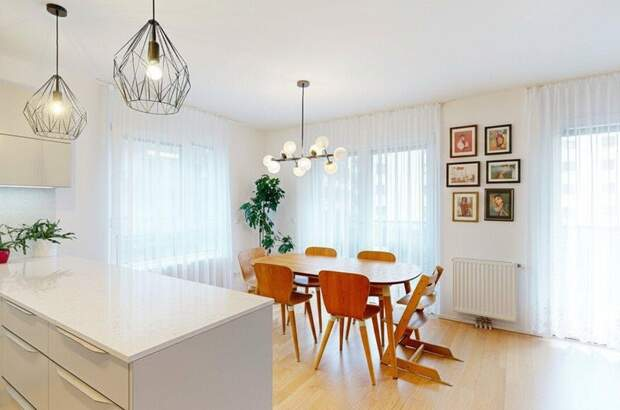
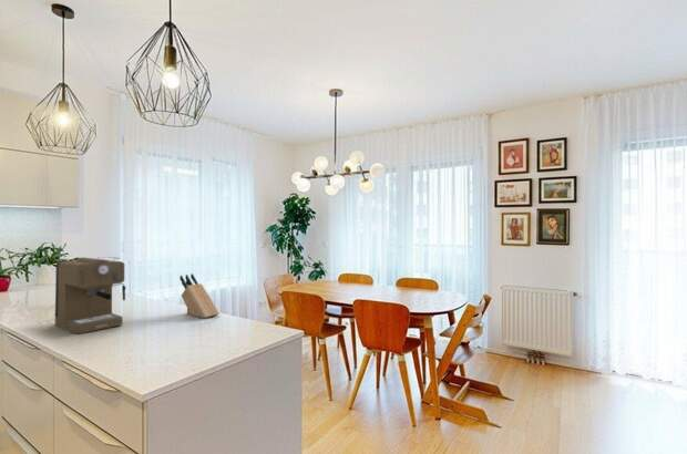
+ knife block [178,272,221,319]
+ coffee maker [54,256,127,334]
